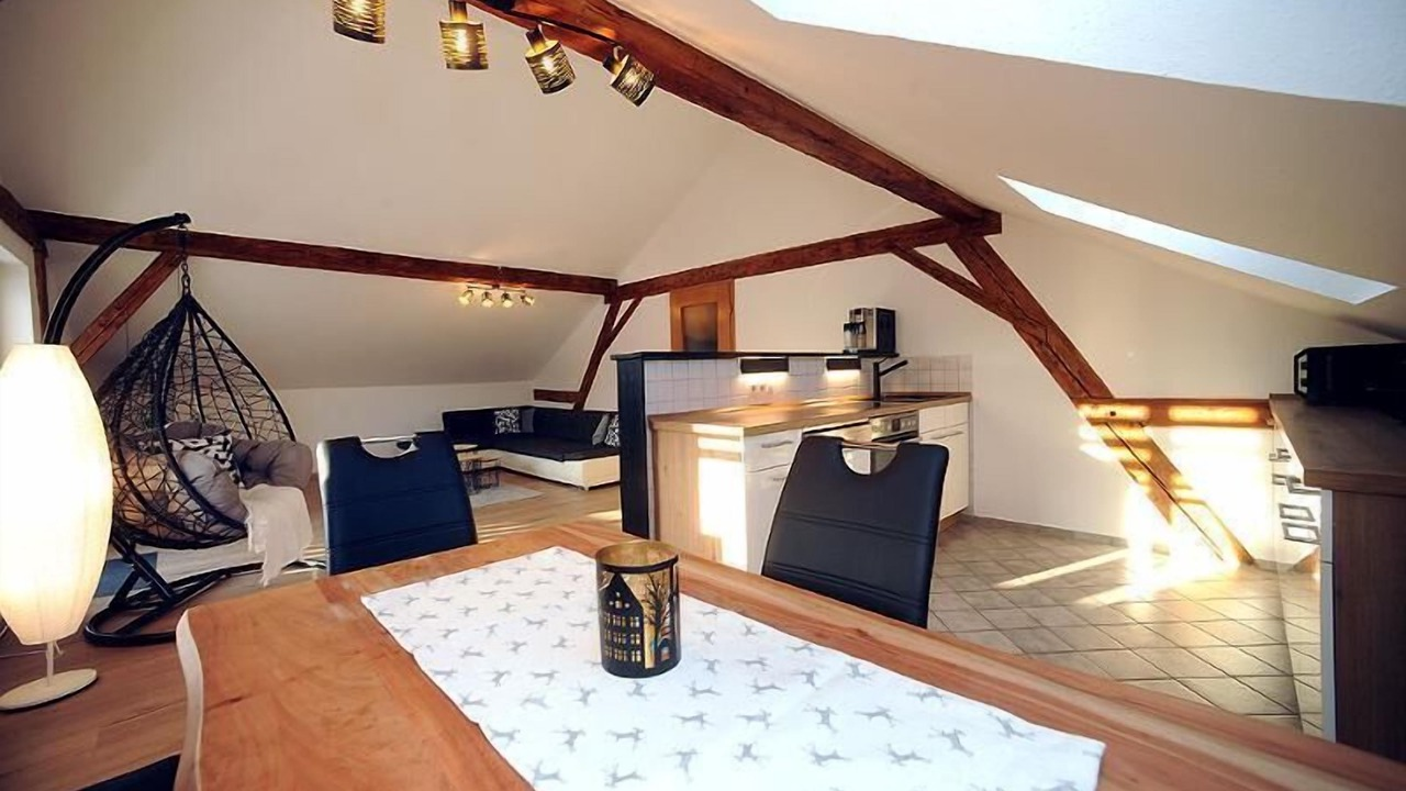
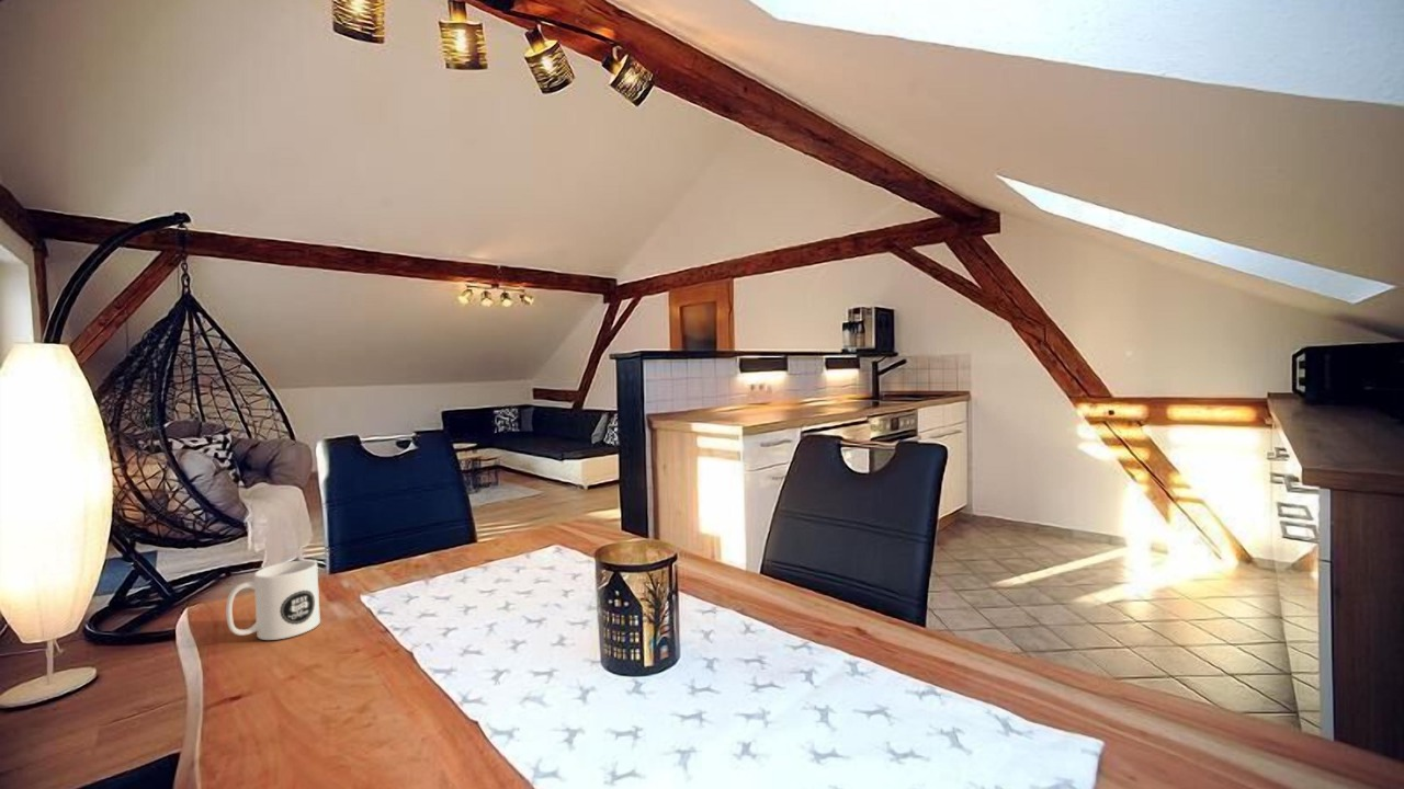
+ mug [225,559,321,641]
